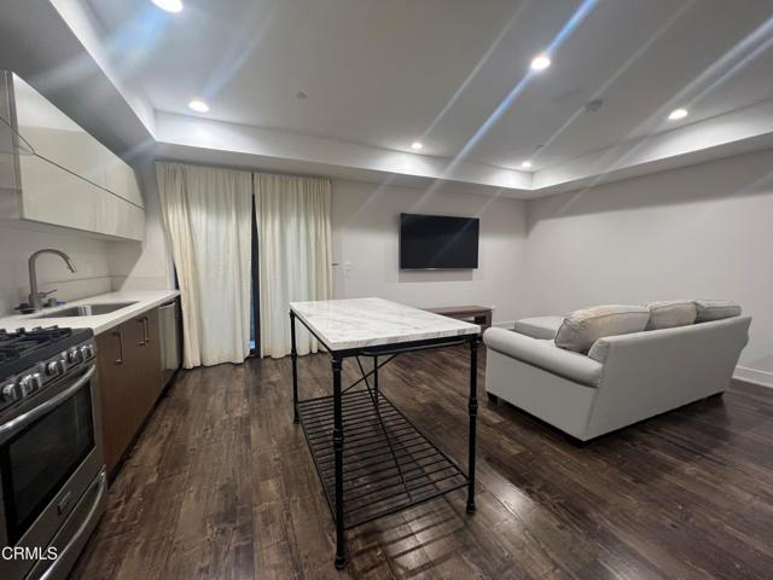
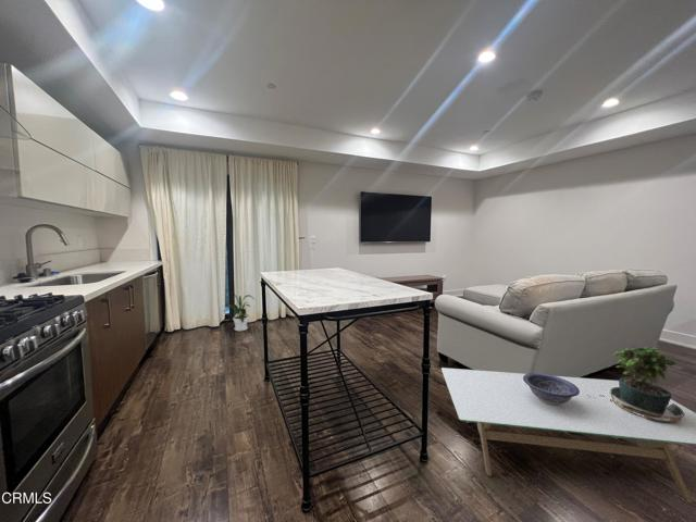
+ decorative bowl [523,372,580,406]
+ coffee table [440,366,696,504]
+ house plant [224,291,256,332]
+ potted plant [587,346,685,423]
